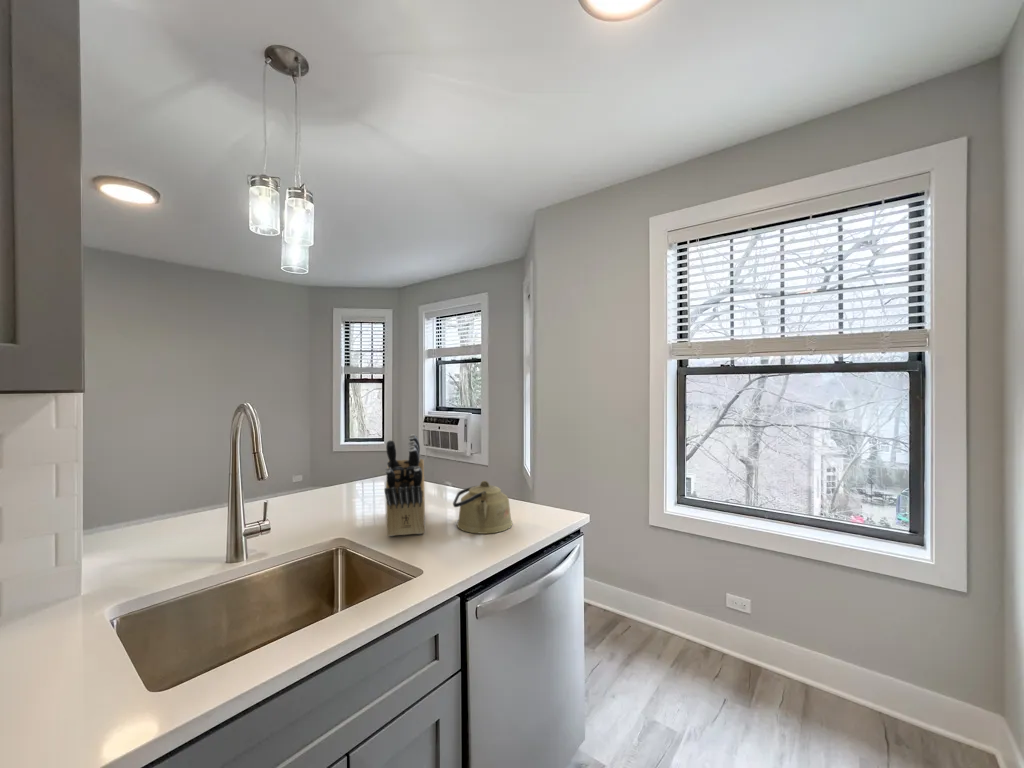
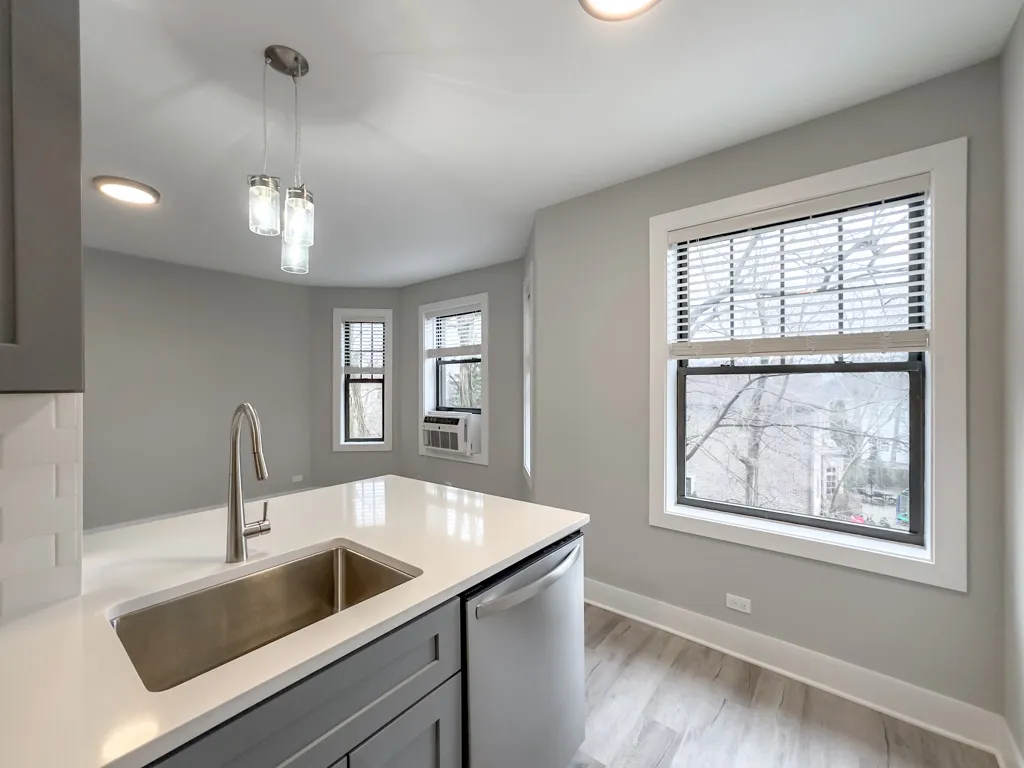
- knife block [384,433,426,537]
- kettle [452,480,514,535]
